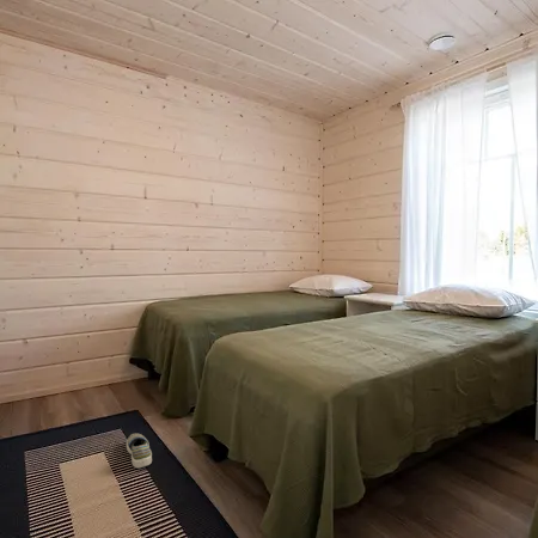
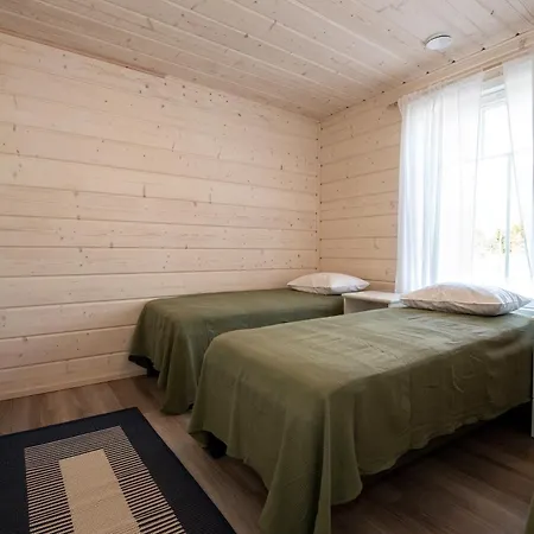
- shoe [126,433,153,469]
